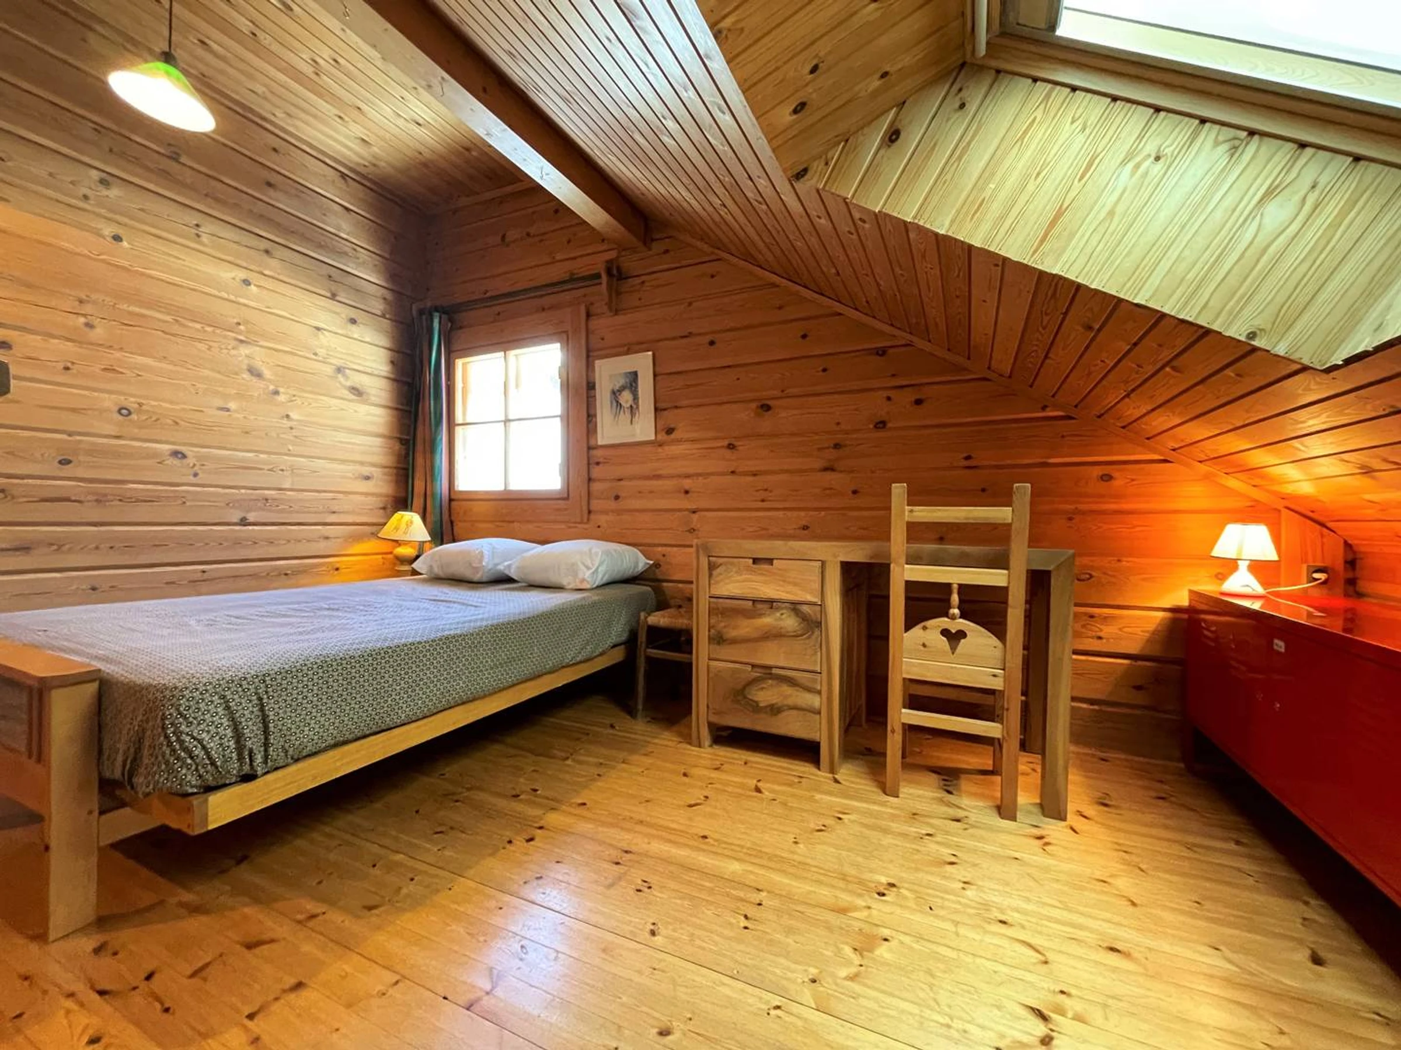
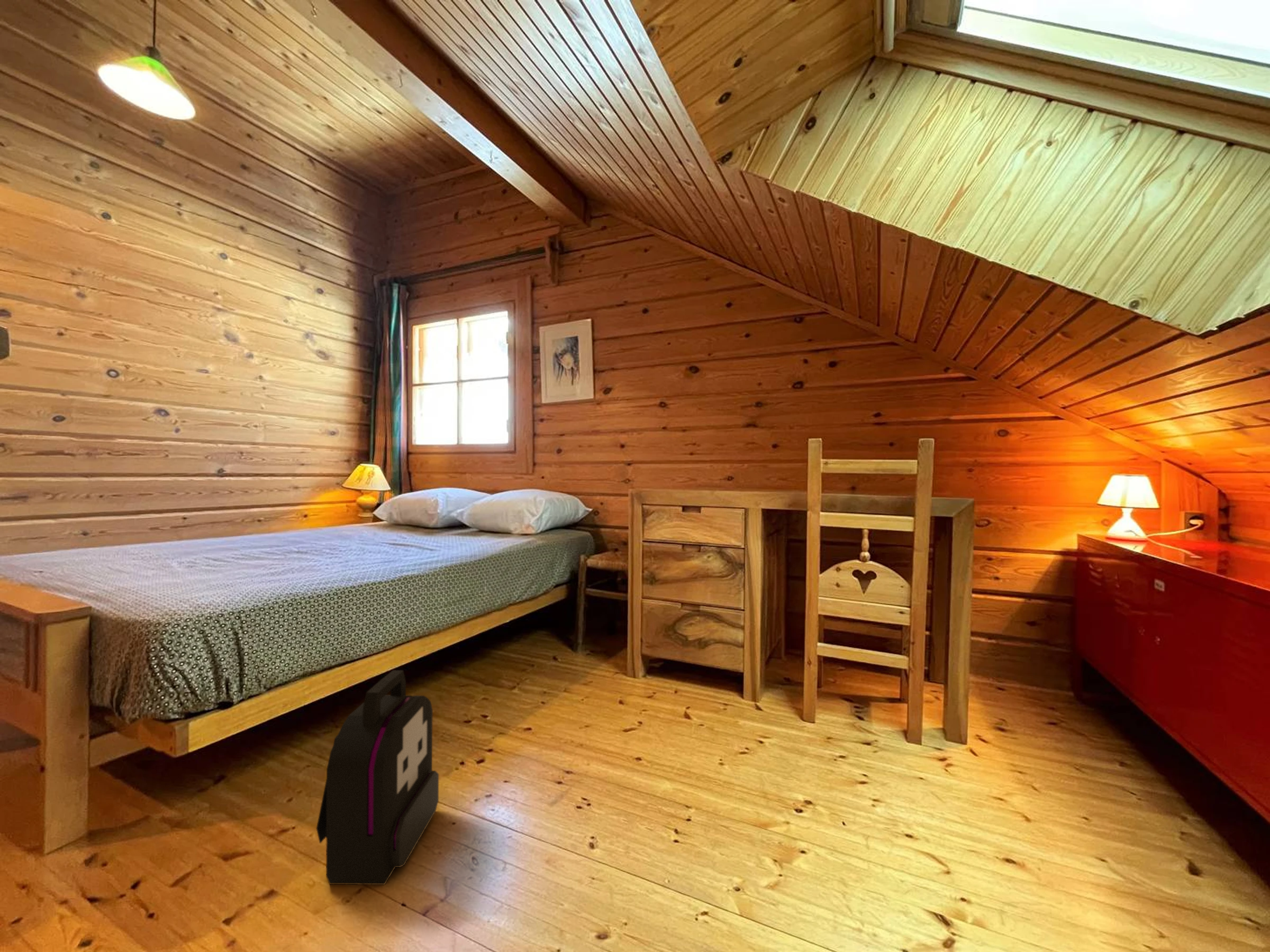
+ backpack [316,670,439,885]
